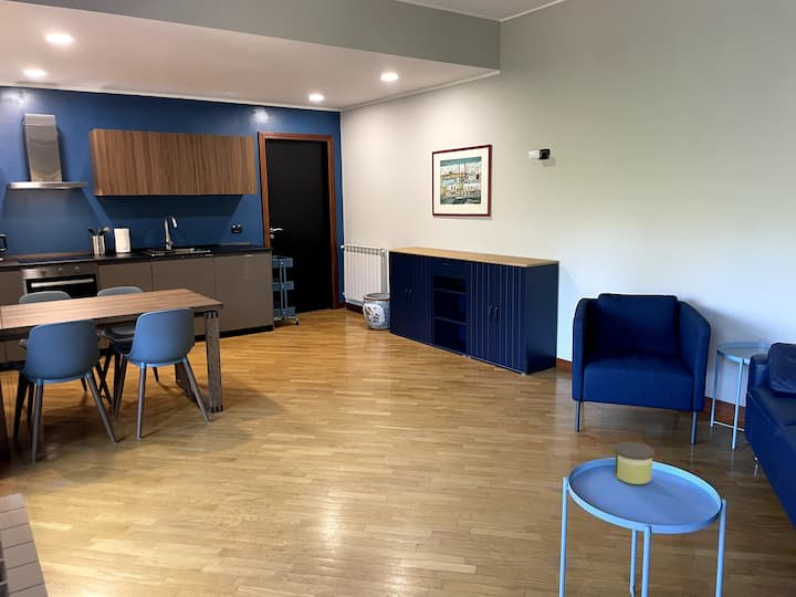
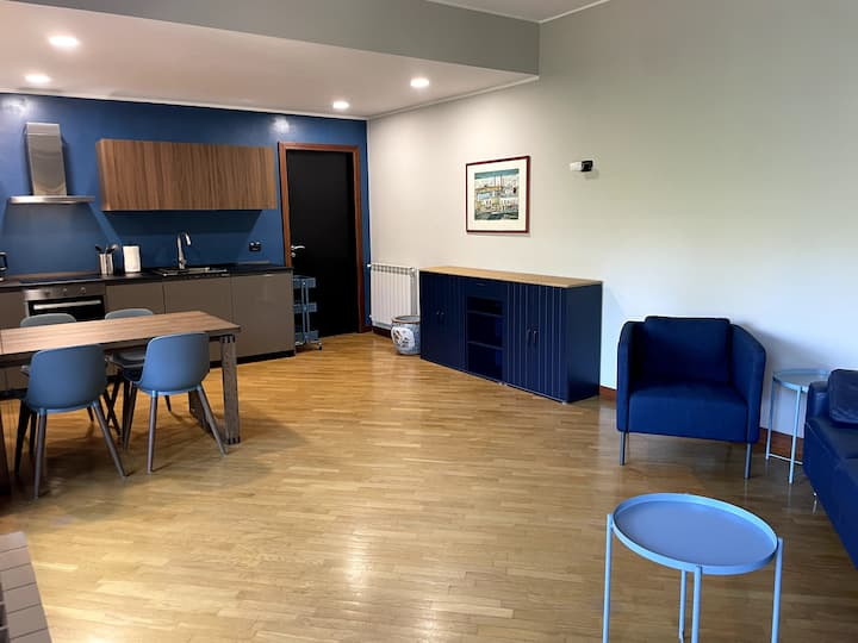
- candle [612,441,656,485]
